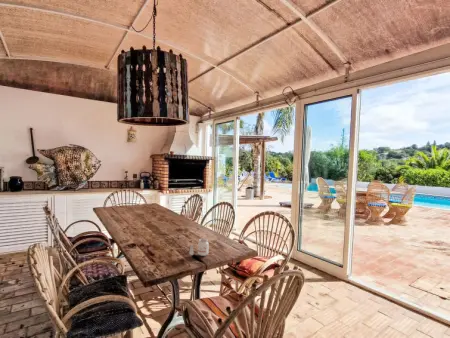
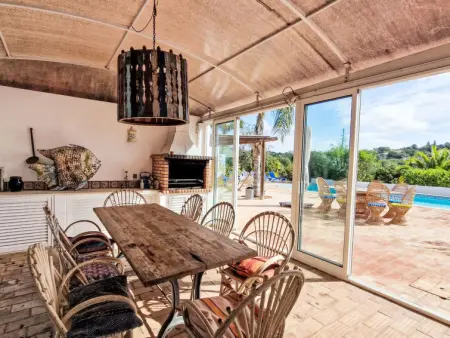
- candle [188,237,209,257]
